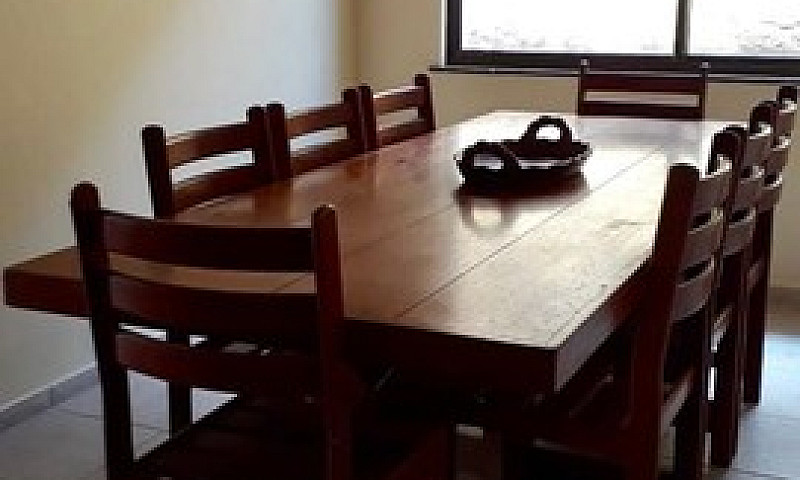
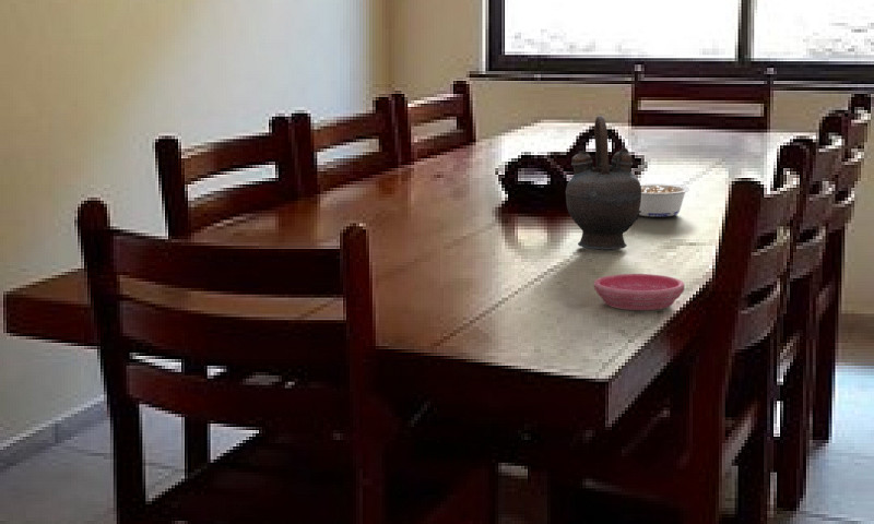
+ legume [639,182,690,217]
+ teapot [565,115,641,251]
+ saucer [593,273,686,311]
